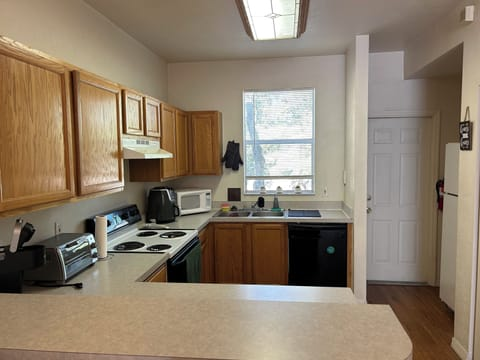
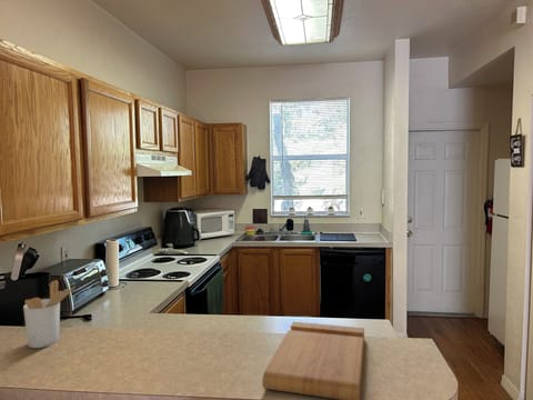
+ cutting board [261,320,365,400]
+ utensil holder [22,279,77,349]
